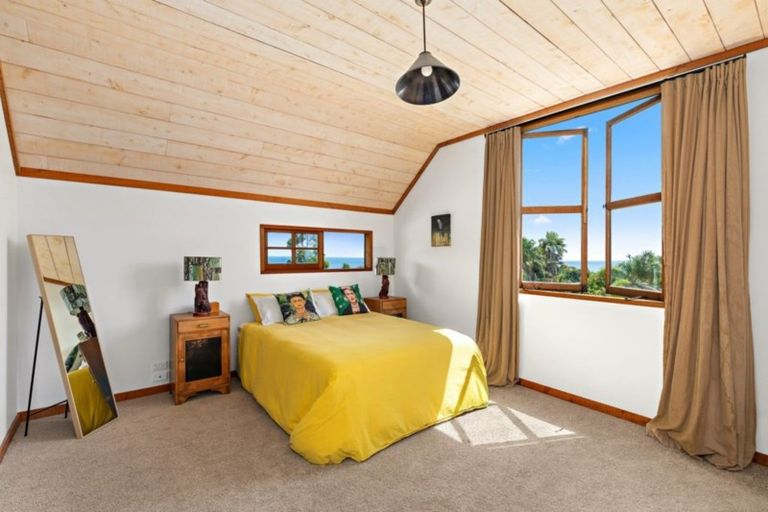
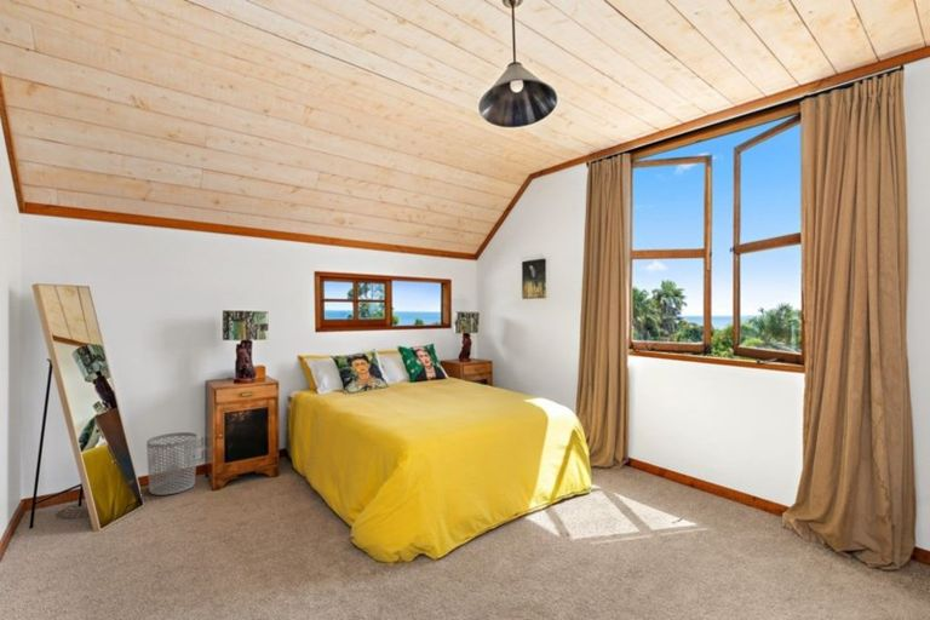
+ waste bin [145,431,199,496]
